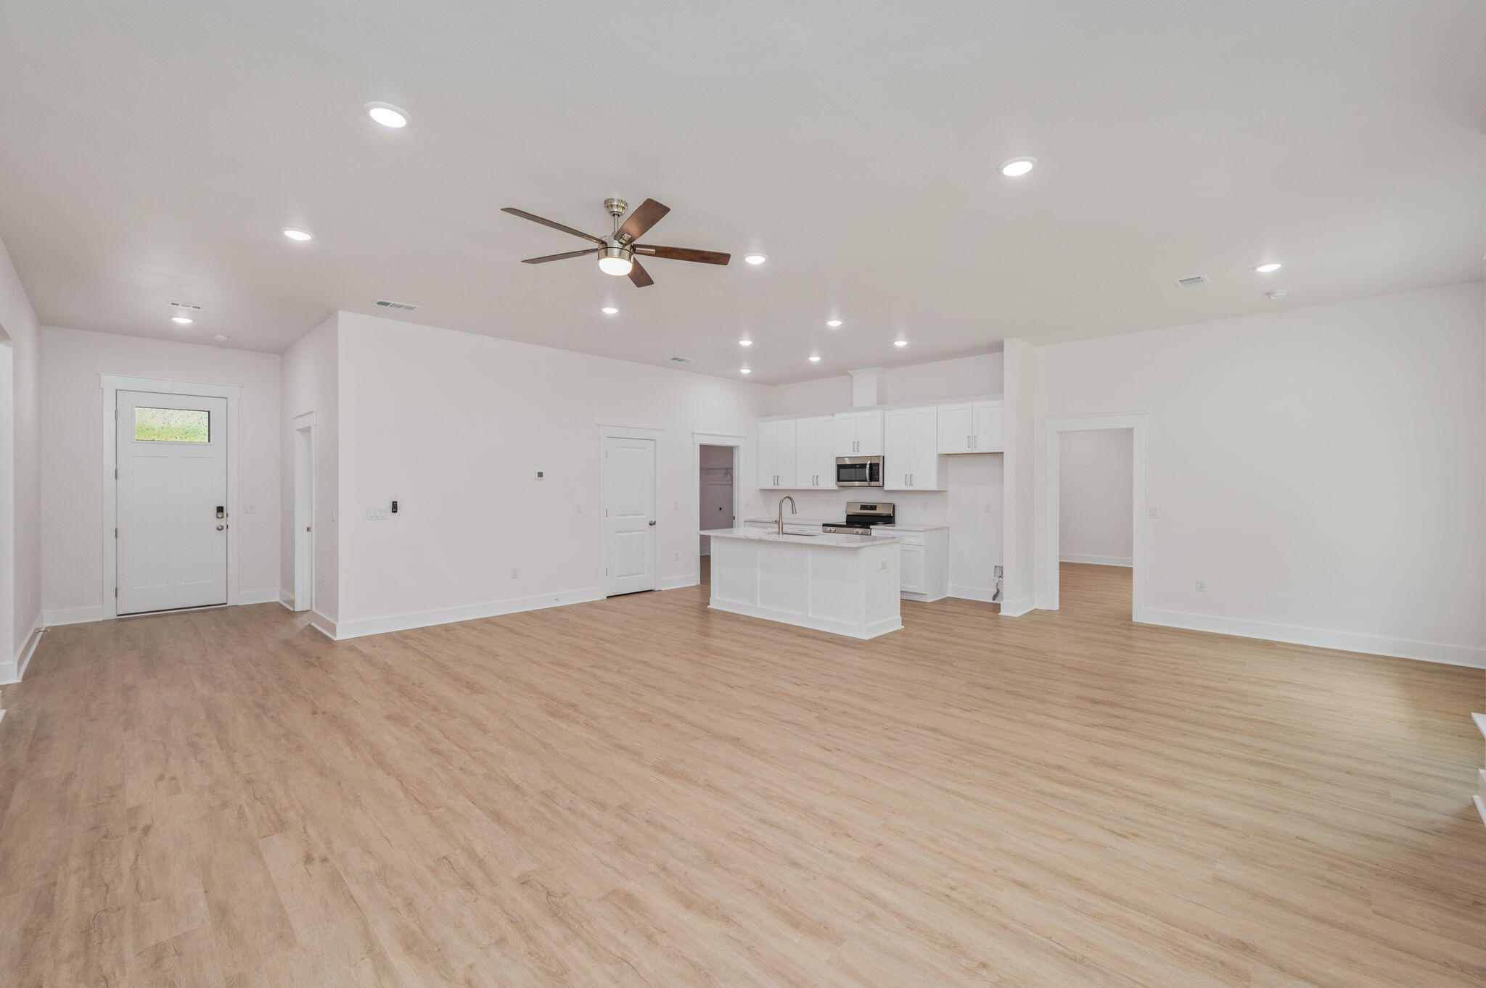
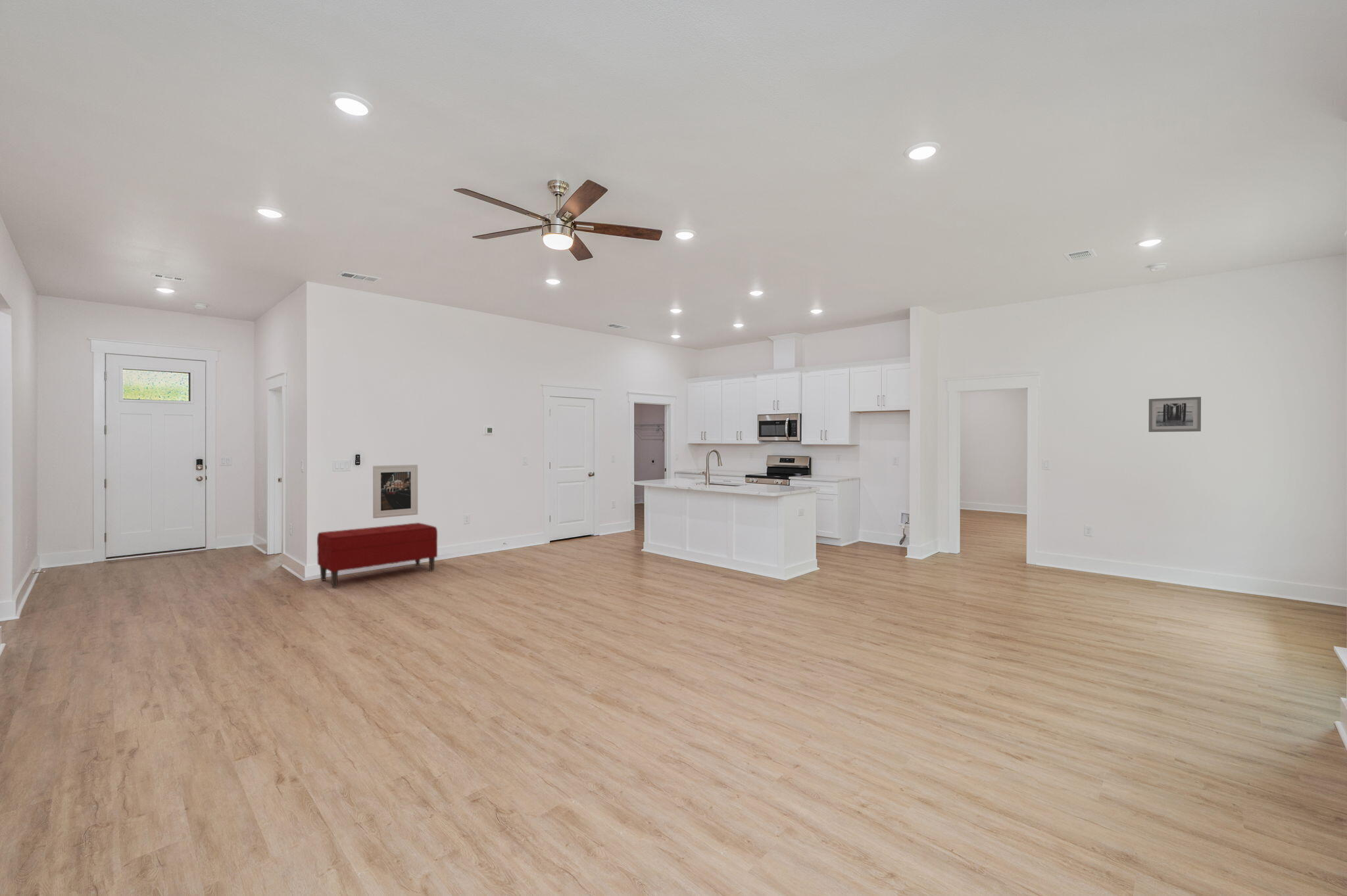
+ wall art [1148,396,1202,433]
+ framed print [372,464,418,519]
+ bench [316,522,438,588]
